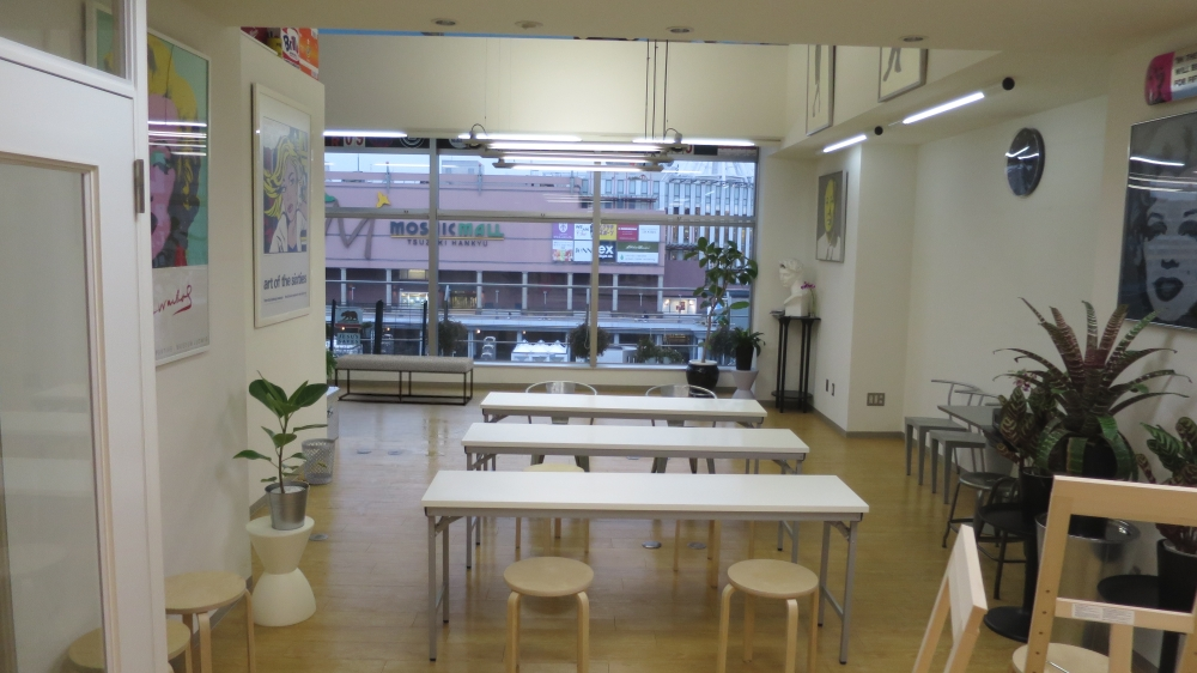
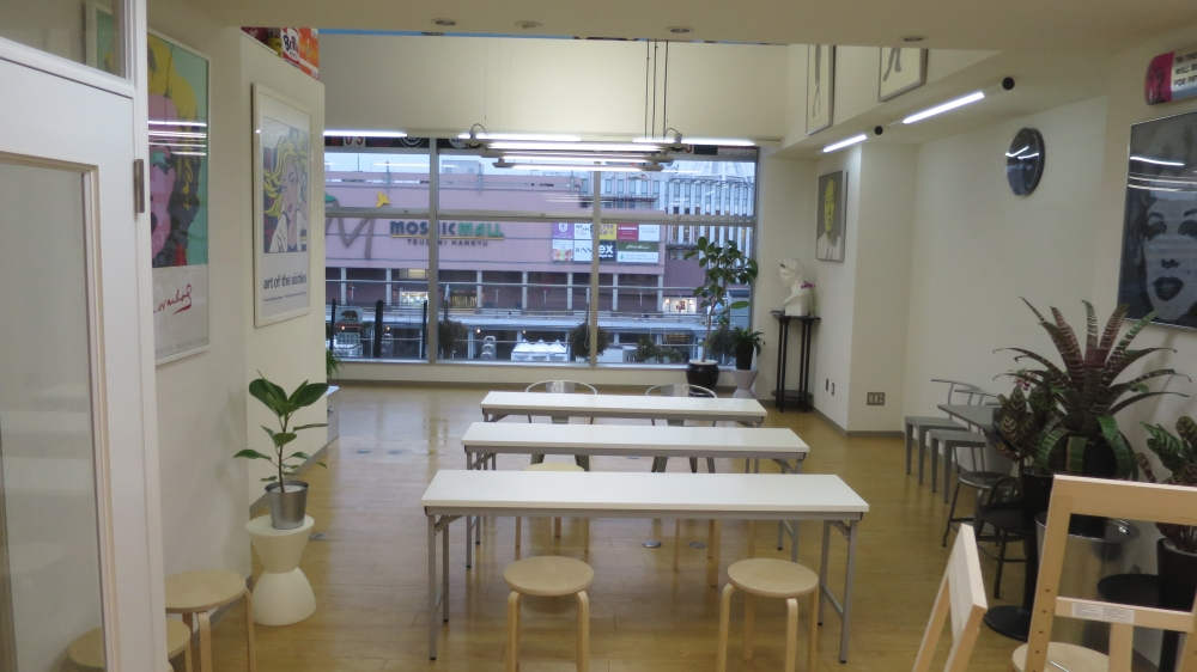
- wastebasket [300,437,336,486]
- bench [334,352,475,407]
